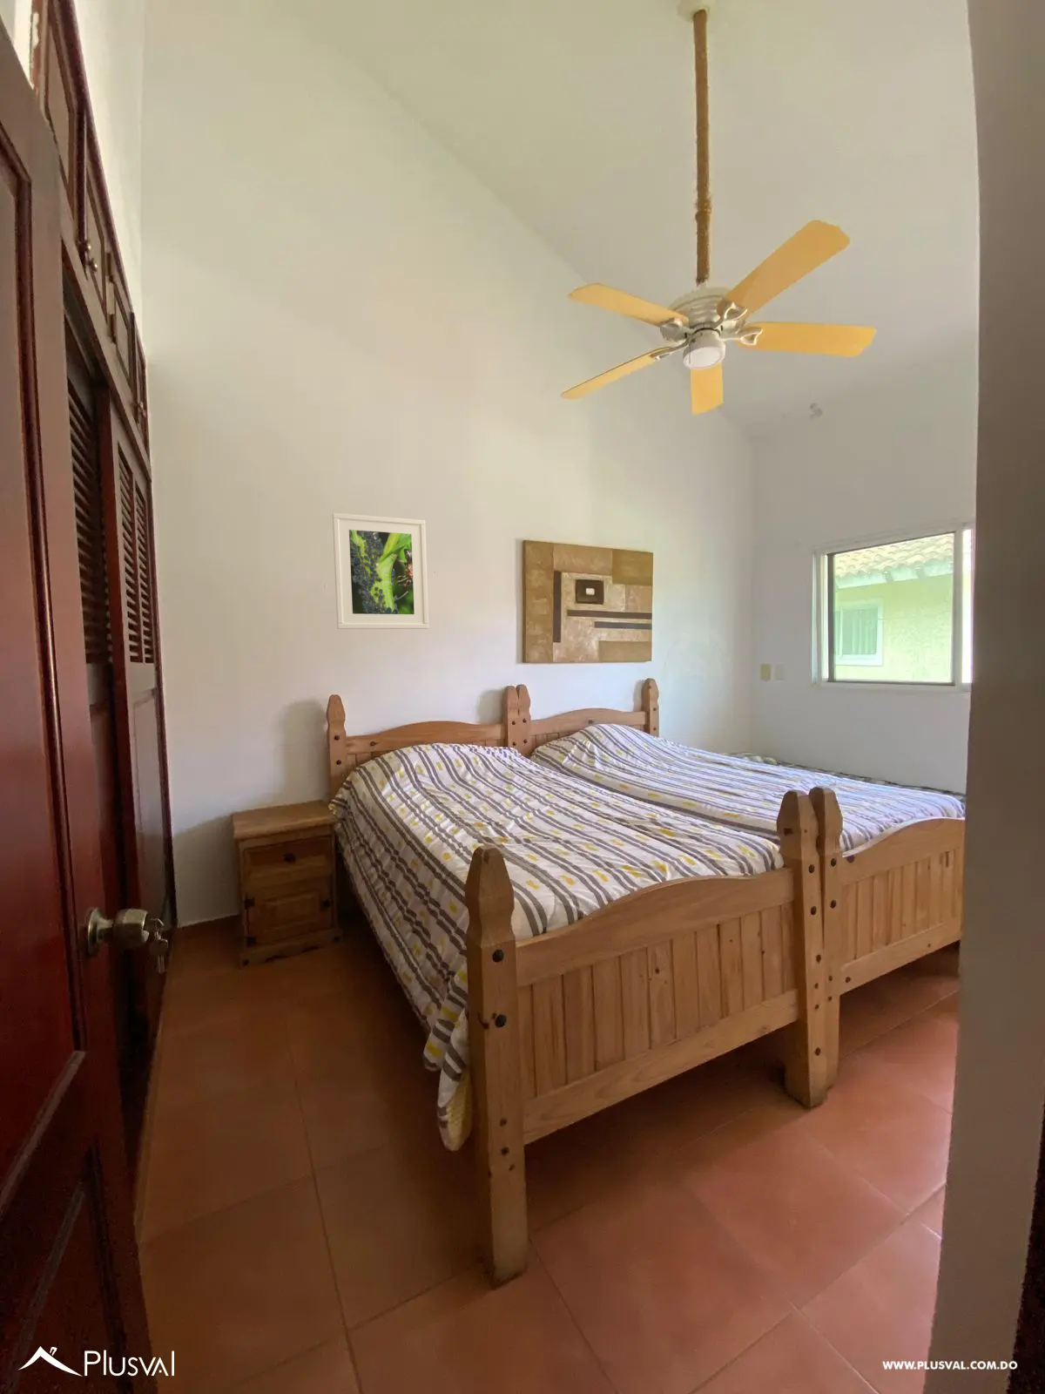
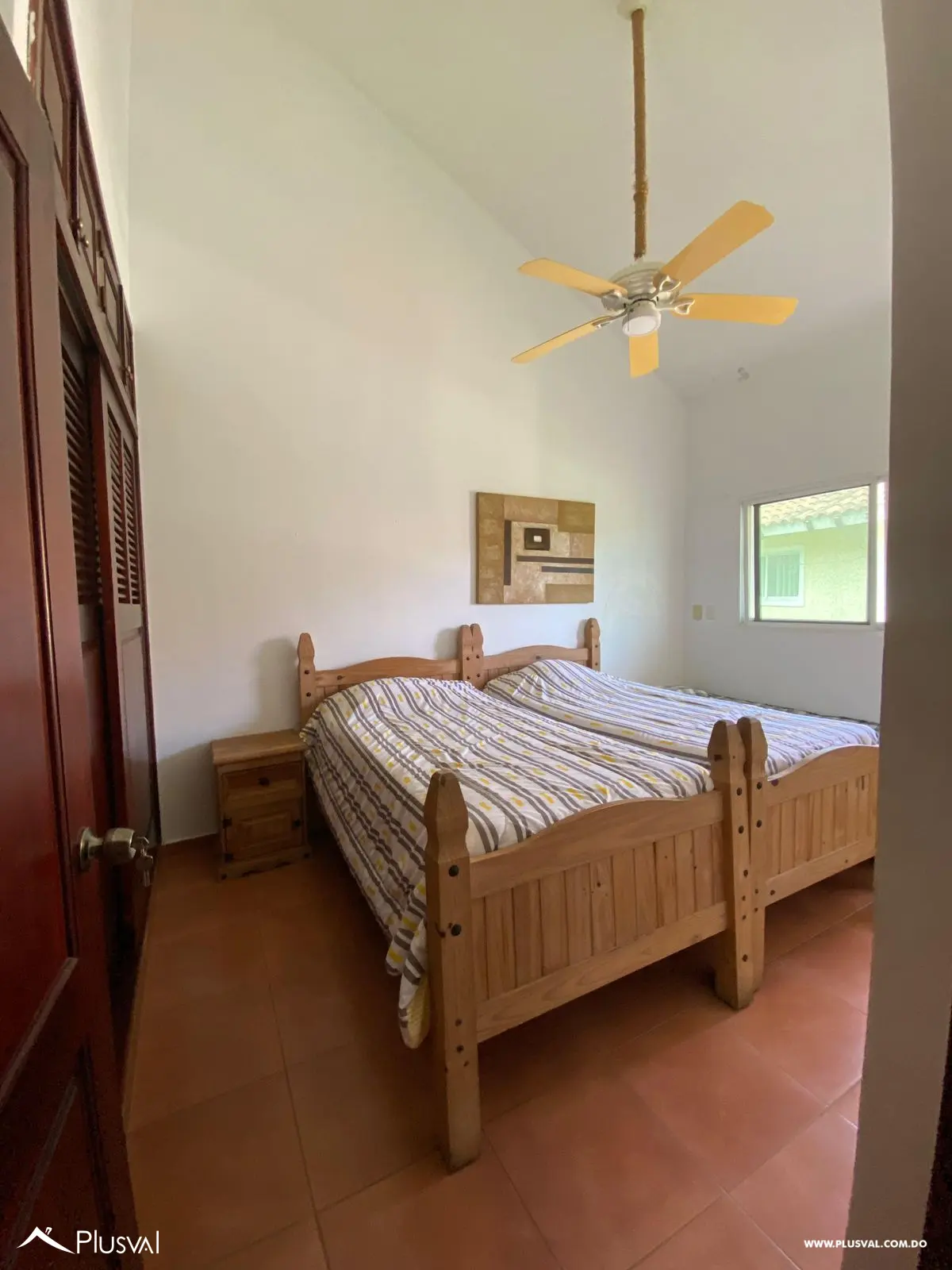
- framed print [332,513,429,630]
